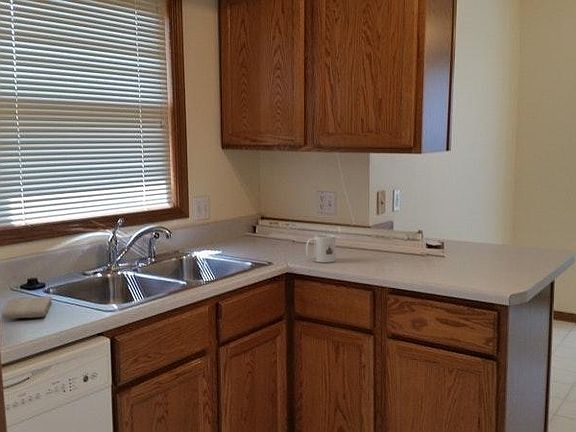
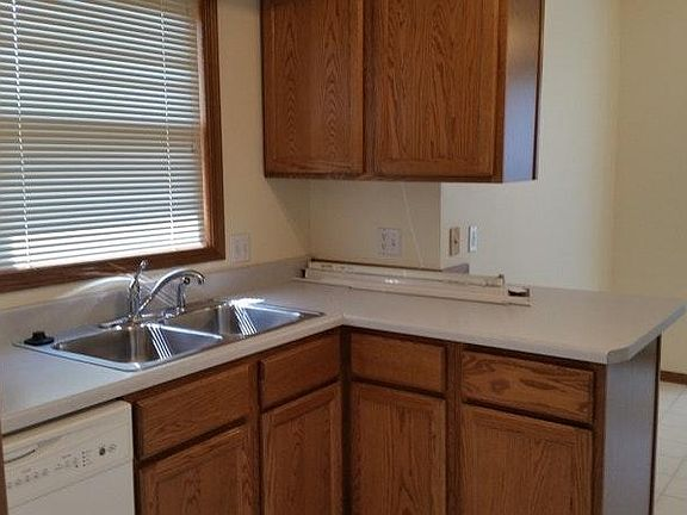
- mug [305,234,336,264]
- washcloth [1,295,53,320]
